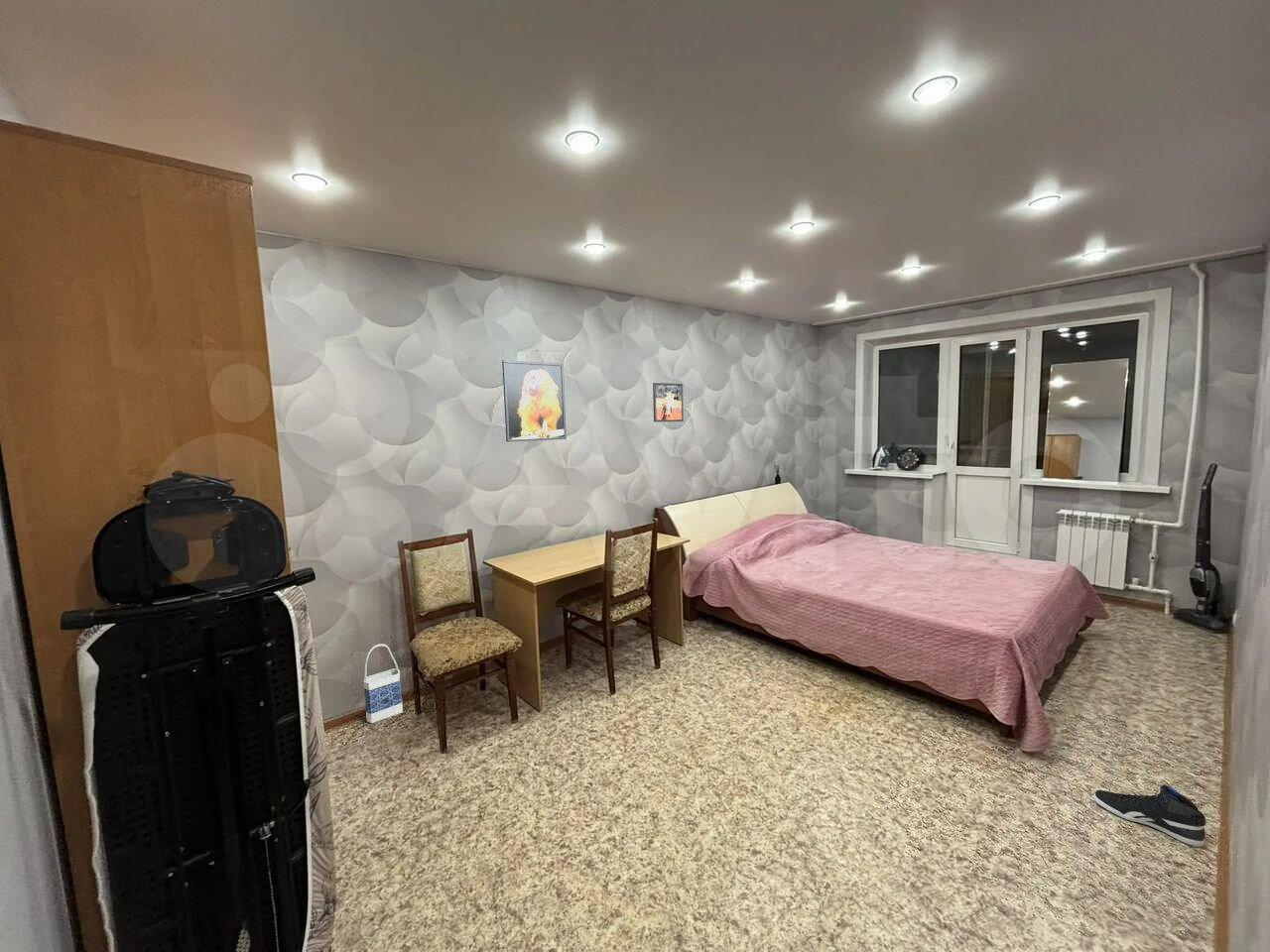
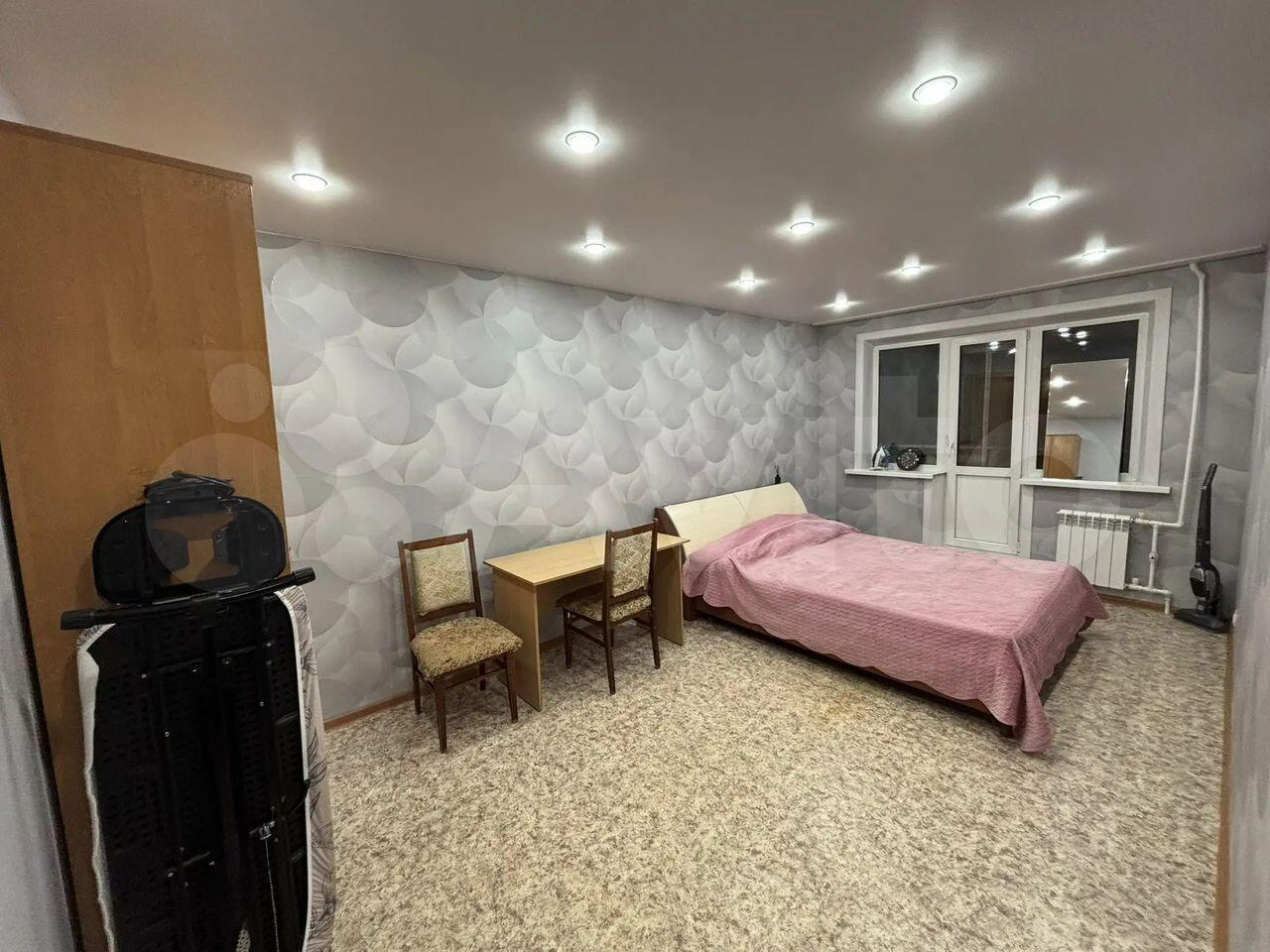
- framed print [652,382,685,423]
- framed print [501,359,568,442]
- sneaker [1092,783,1207,848]
- bag [363,643,404,724]
